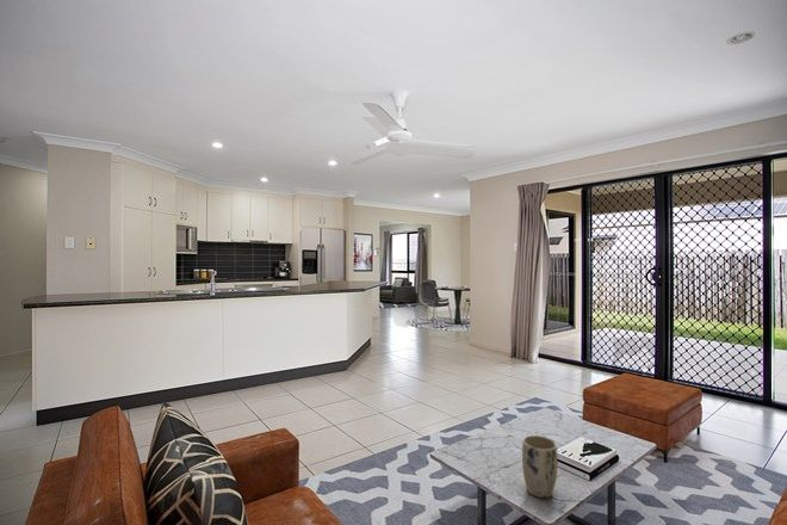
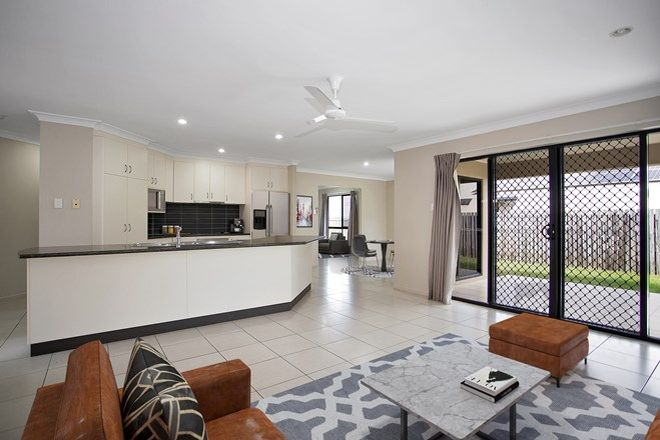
- plant pot [521,434,559,499]
